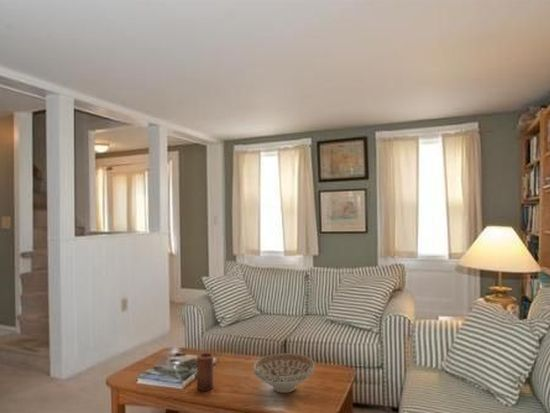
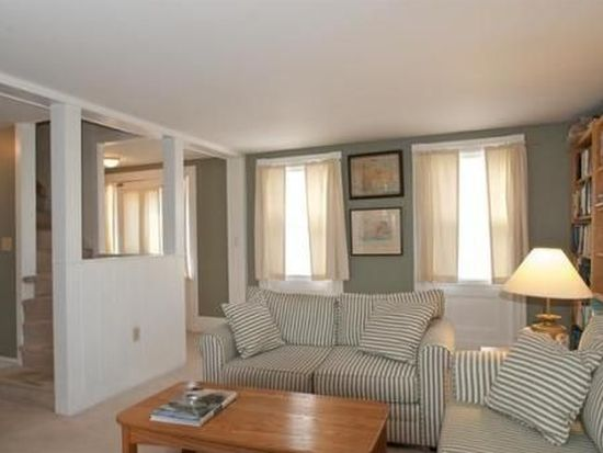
- candle [196,352,214,392]
- decorative bowl [253,352,315,394]
